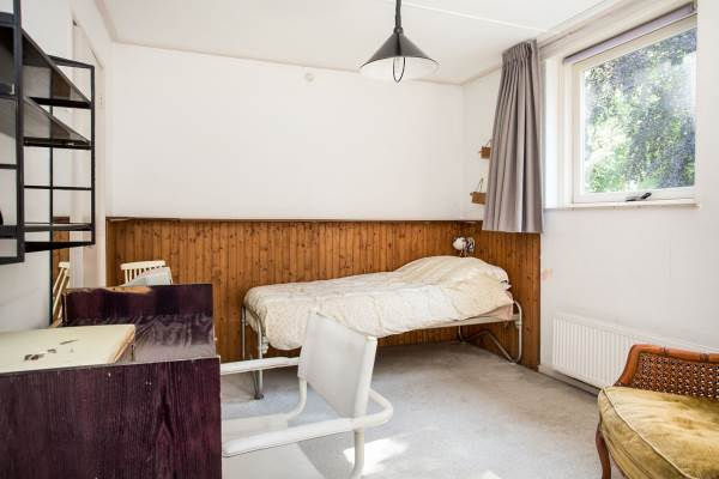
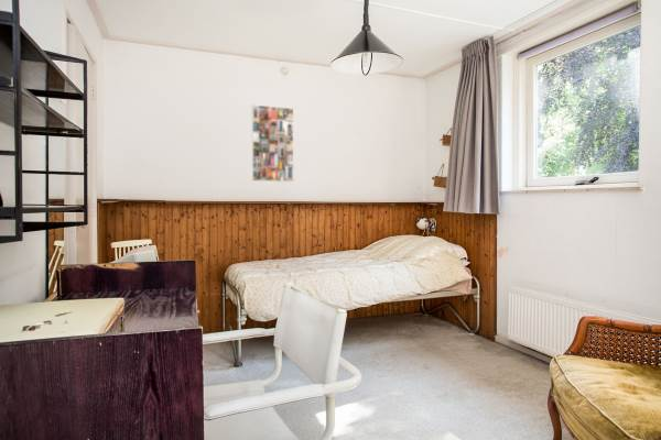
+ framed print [251,103,295,183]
